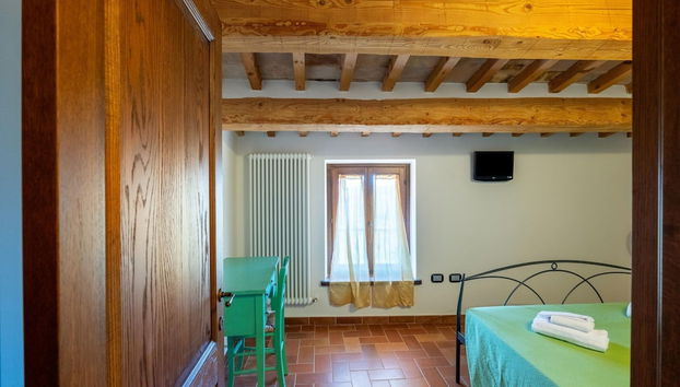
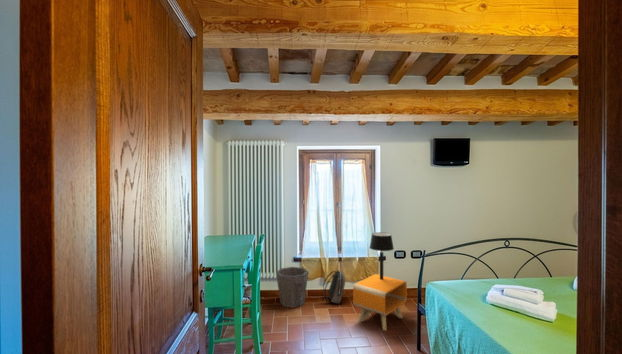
+ nightstand [352,273,408,332]
+ waste bin [275,266,310,309]
+ backpack [322,268,346,305]
+ table lamp [369,231,395,280]
